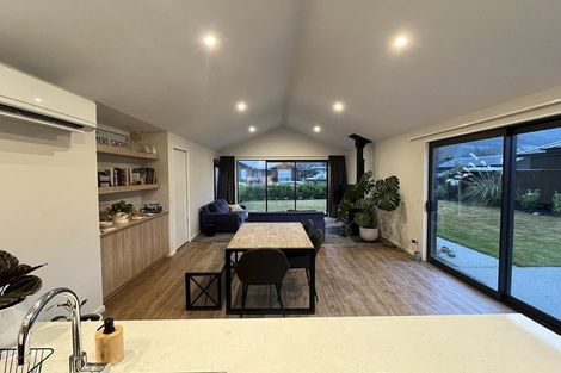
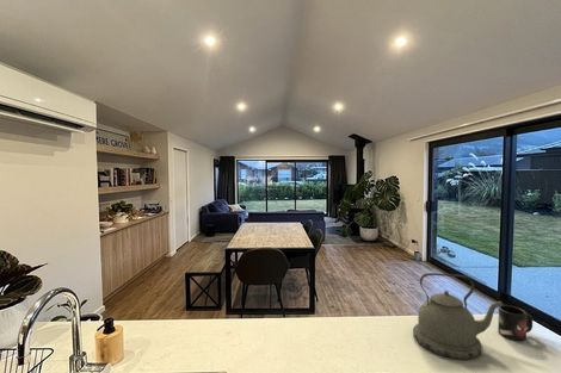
+ kettle [412,272,504,360]
+ mug [497,304,534,342]
